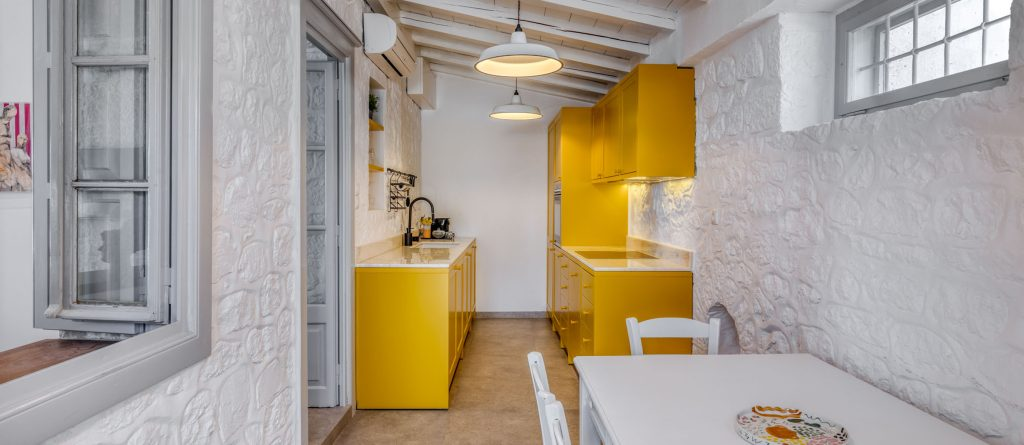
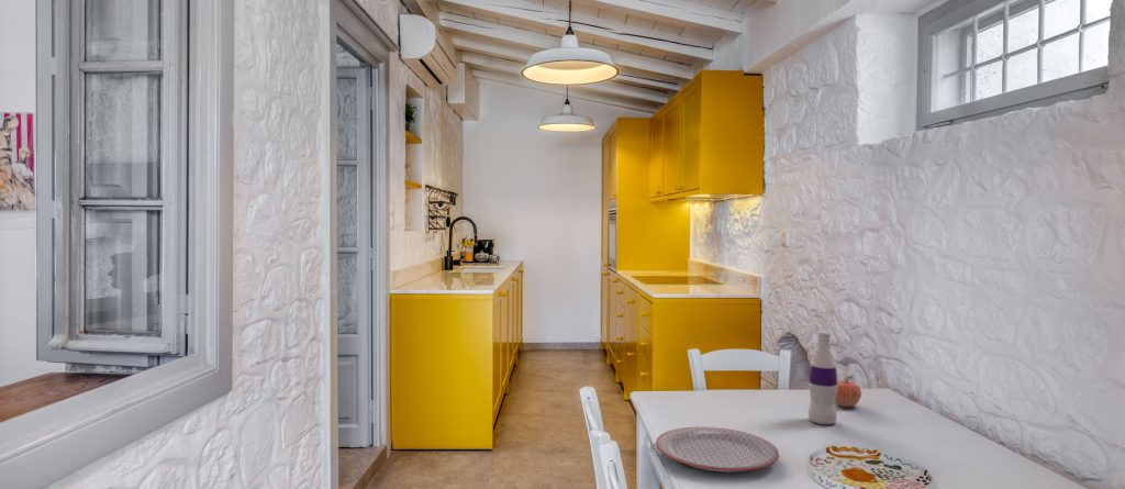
+ apple [835,378,862,408]
+ plate [655,425,780,473]
+ bottle [807,330,838,425]
